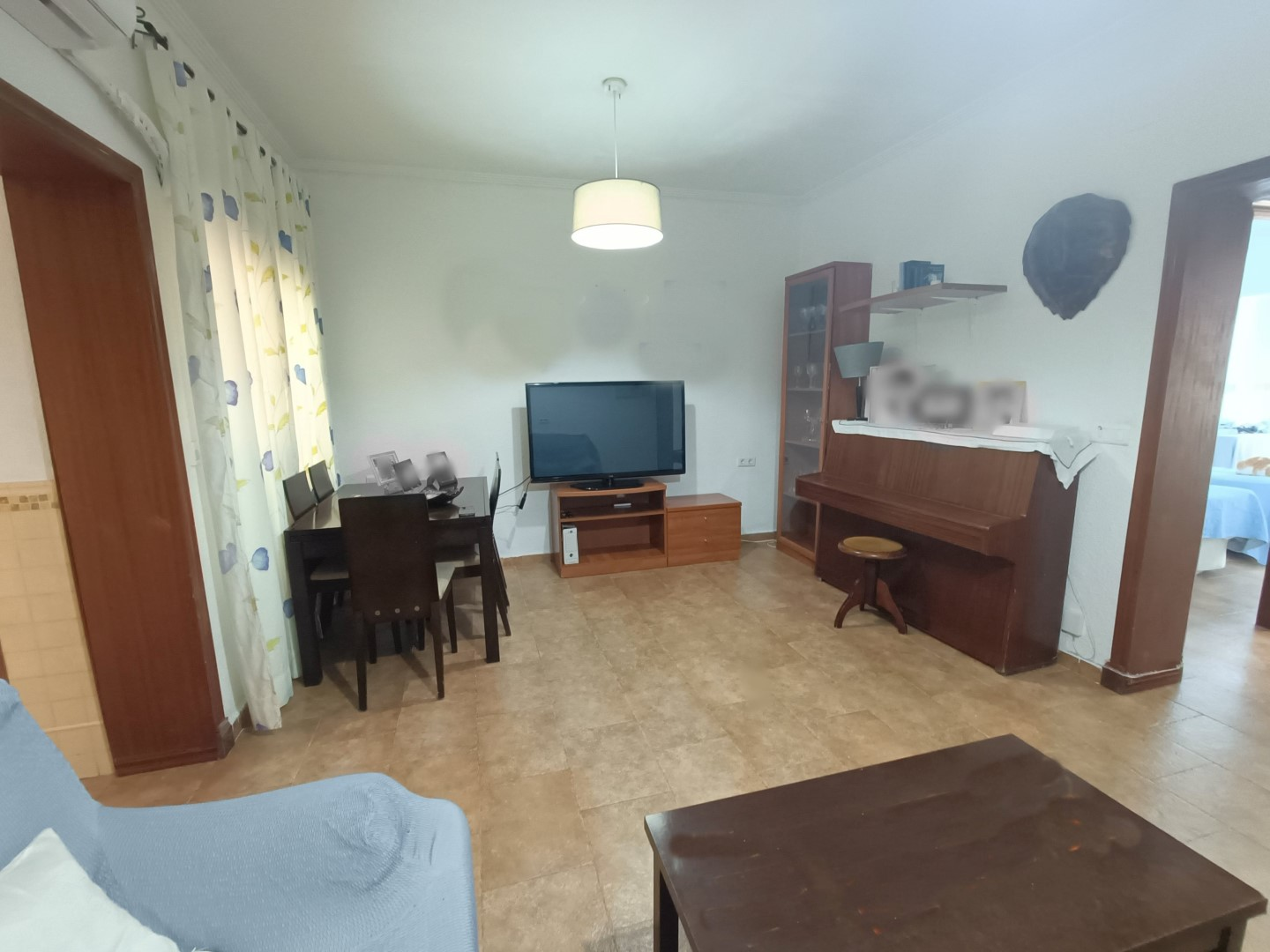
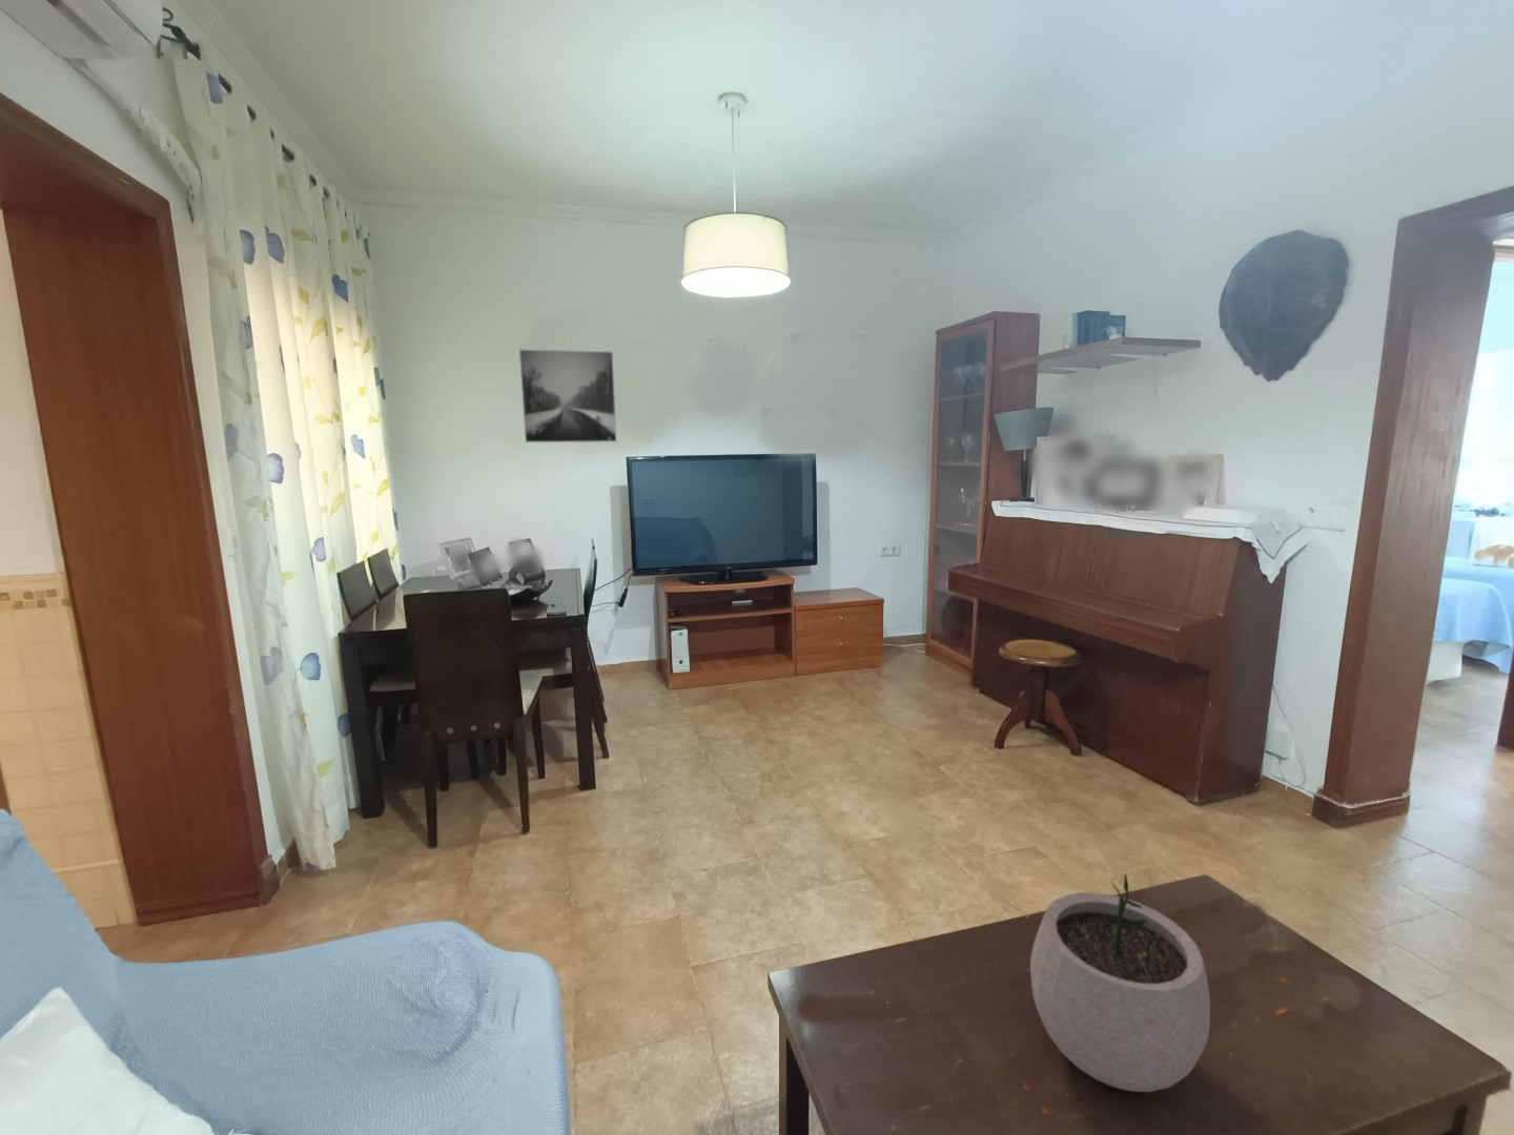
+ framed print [519,348,619,444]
+ plant pot [1029,874,1211,1093]
